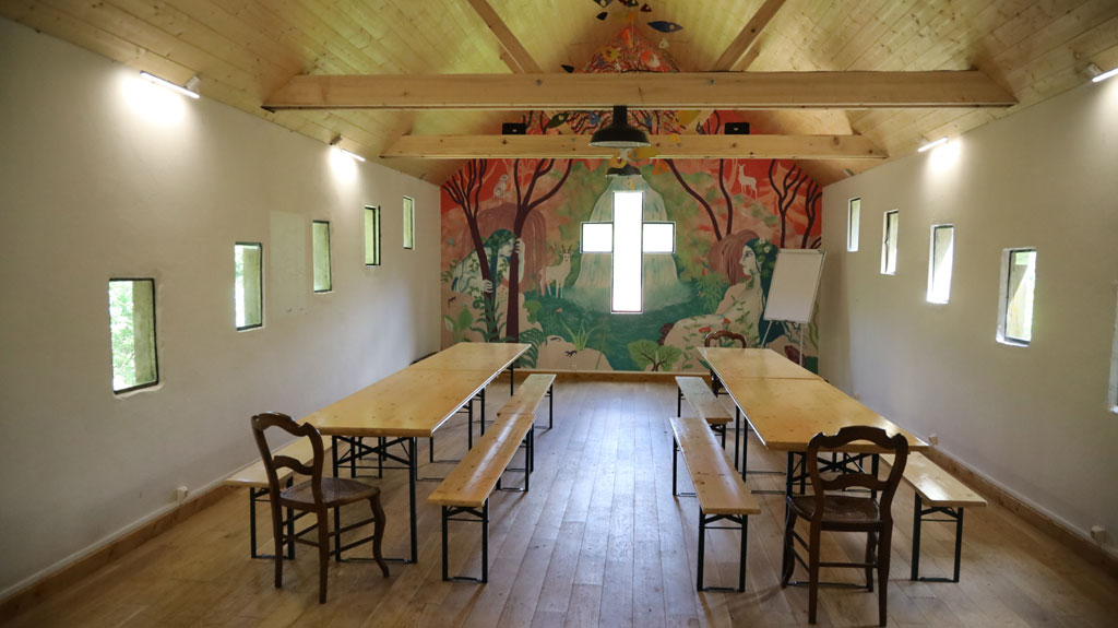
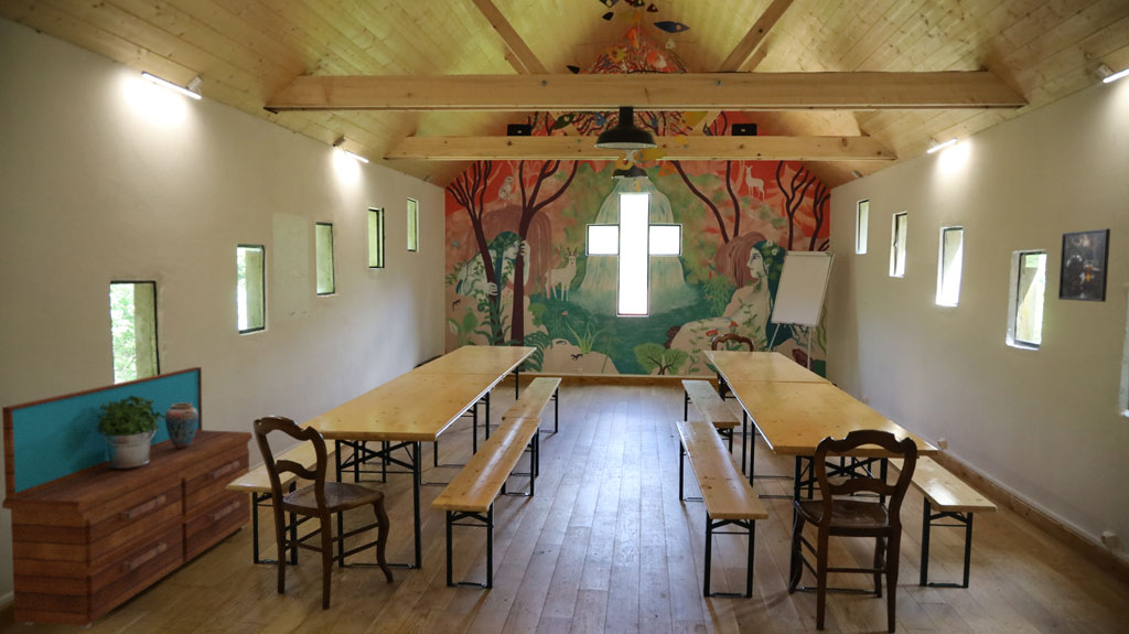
+ vase [164,402,198,449]
+ potted plant [96,396,164,469]
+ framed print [1057,227,1111,303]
+ dresser [1,366,254,631]
